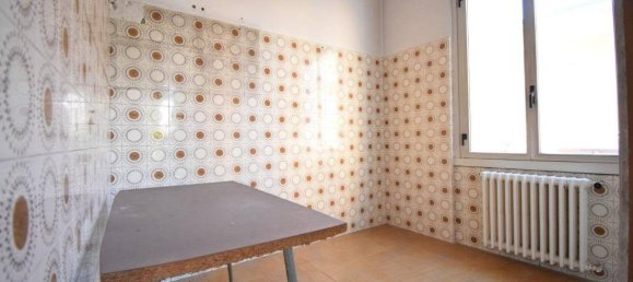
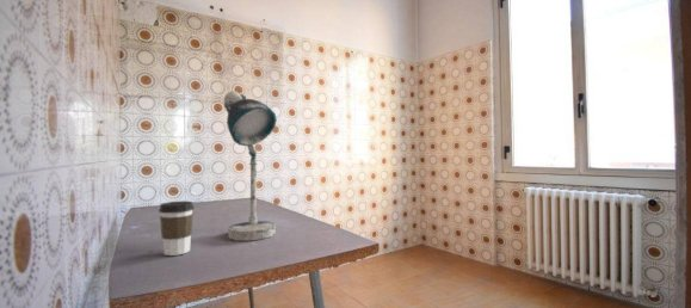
+ desk lamp [222,90,278,242]
+ coffee cup [158,201,195,257]
